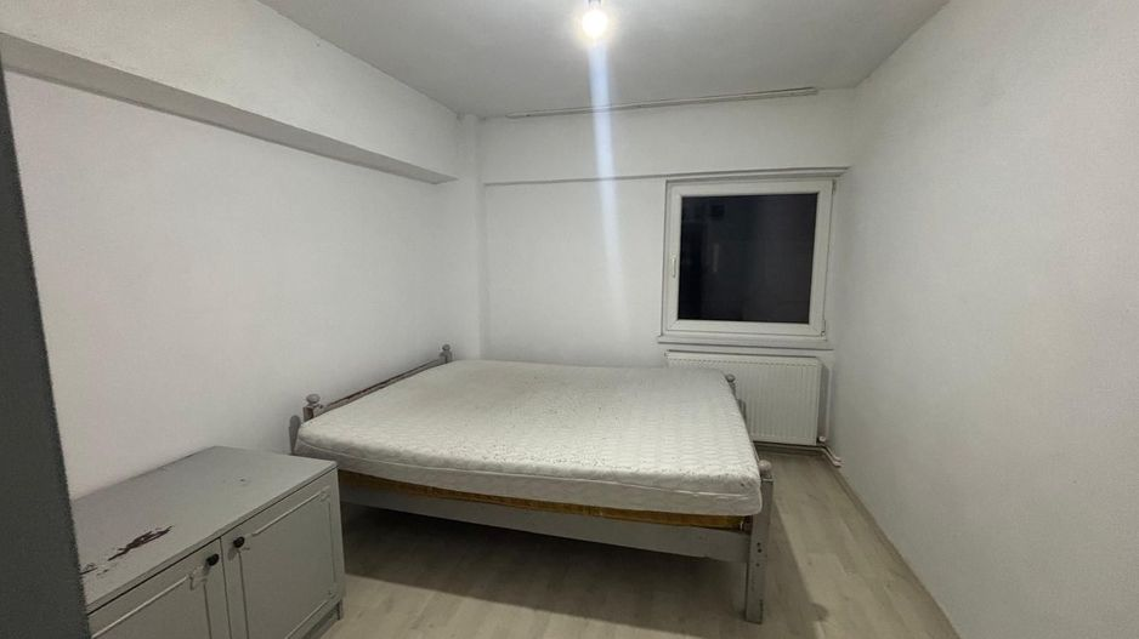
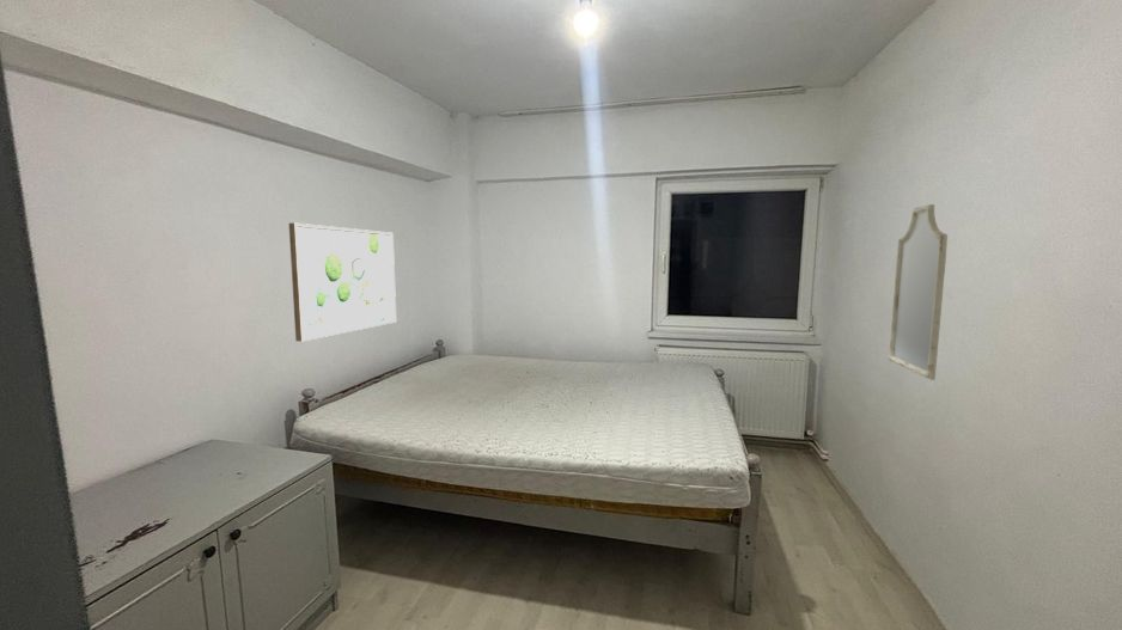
+ wall art [288,222,397,343]
+ home mirror [888,203,949,381]
